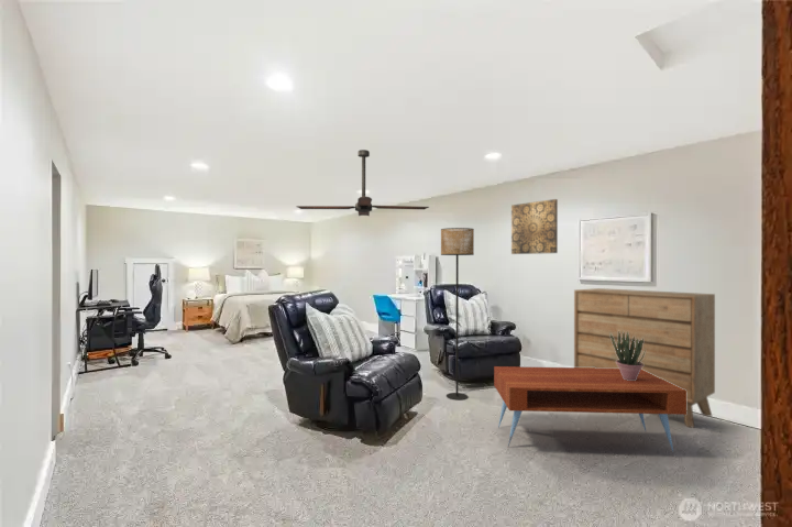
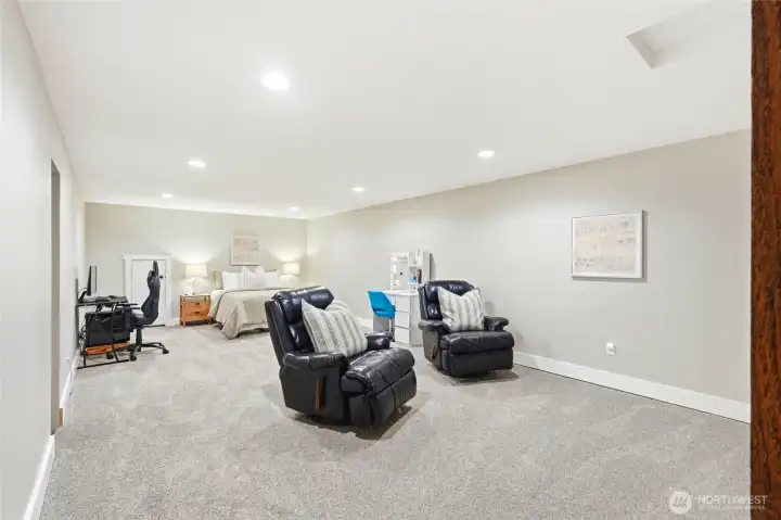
- potted plant [610,330,646,381]
- wall art [510,198,559,255]
- coffee table [493,365,686,452]
- floor lamp [440,227,475,402]
- ceiling fan [295,149,430,218]
- dresser [573,287,716,429]
